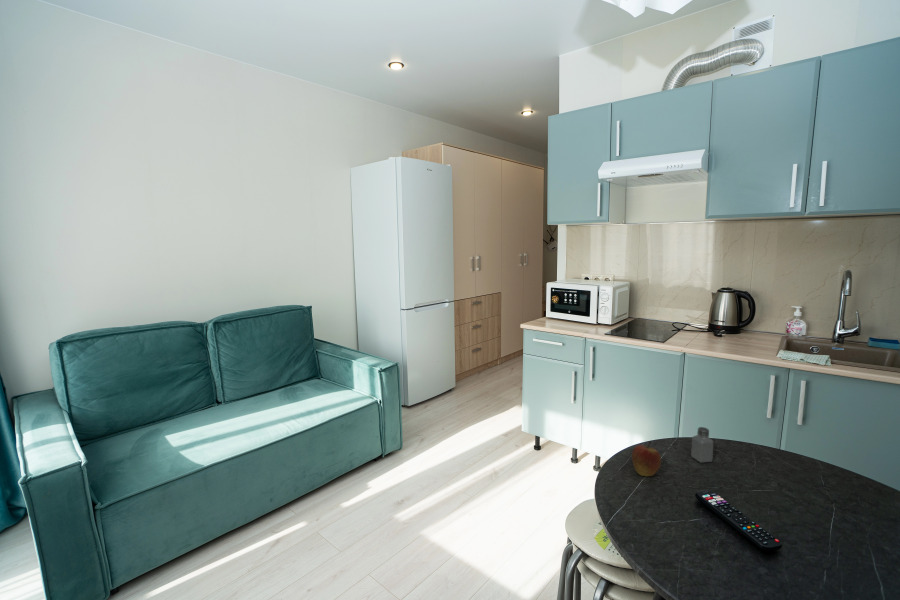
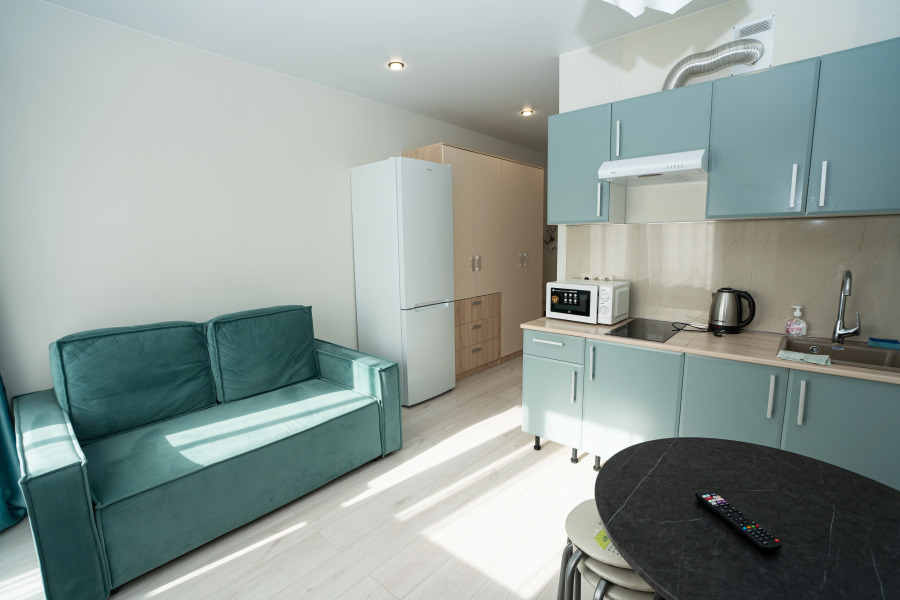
- apple [631,440,662,477]
- saltshaker [690,426,714,464]
